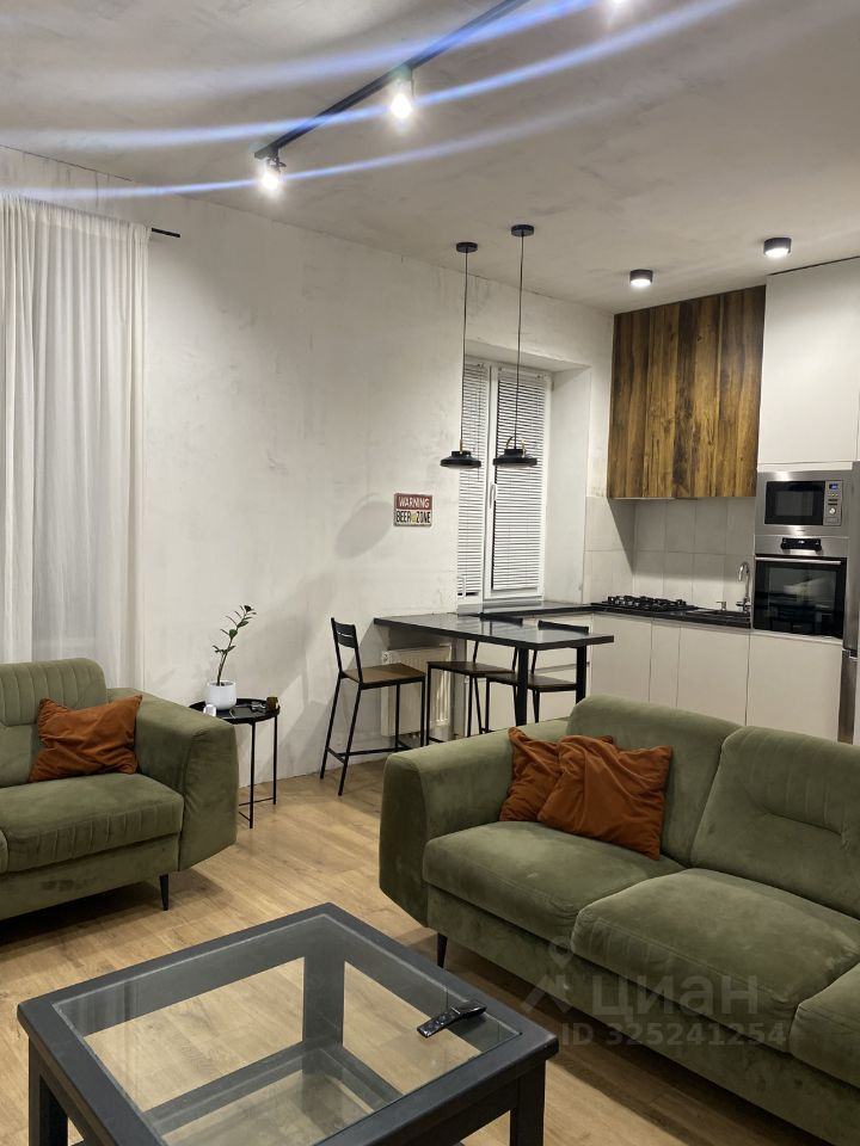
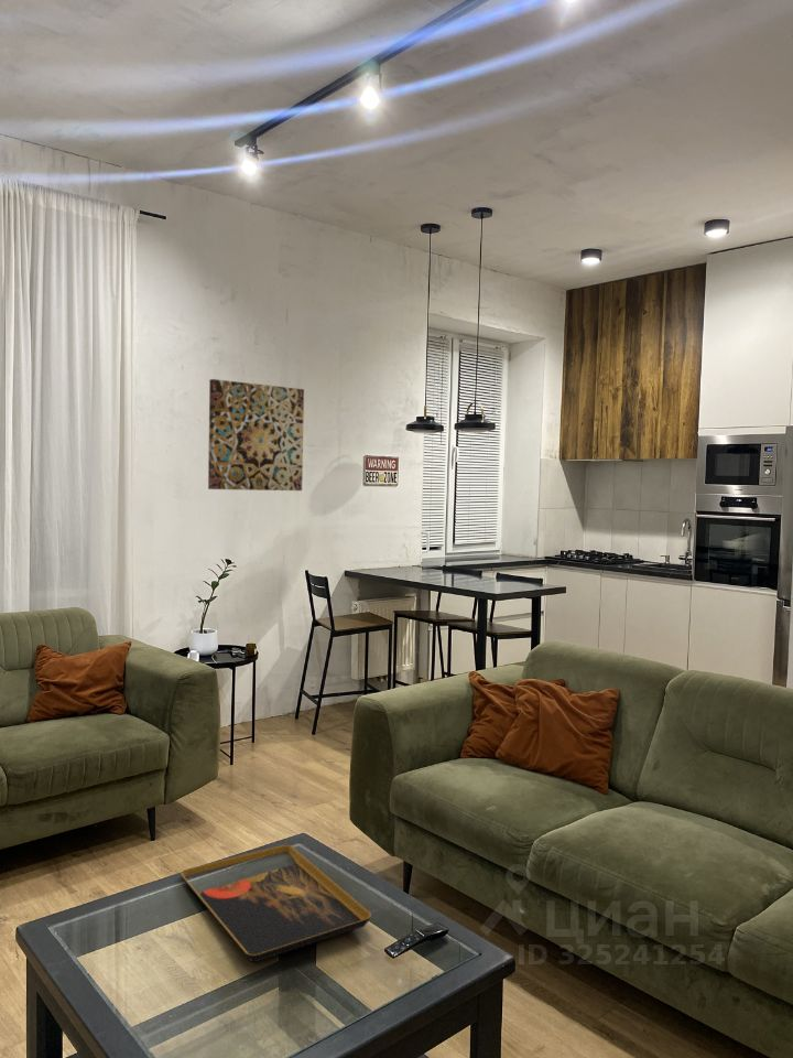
+ wall art [207,378,305,492]
+ decorative tray [180,844,372,963]
